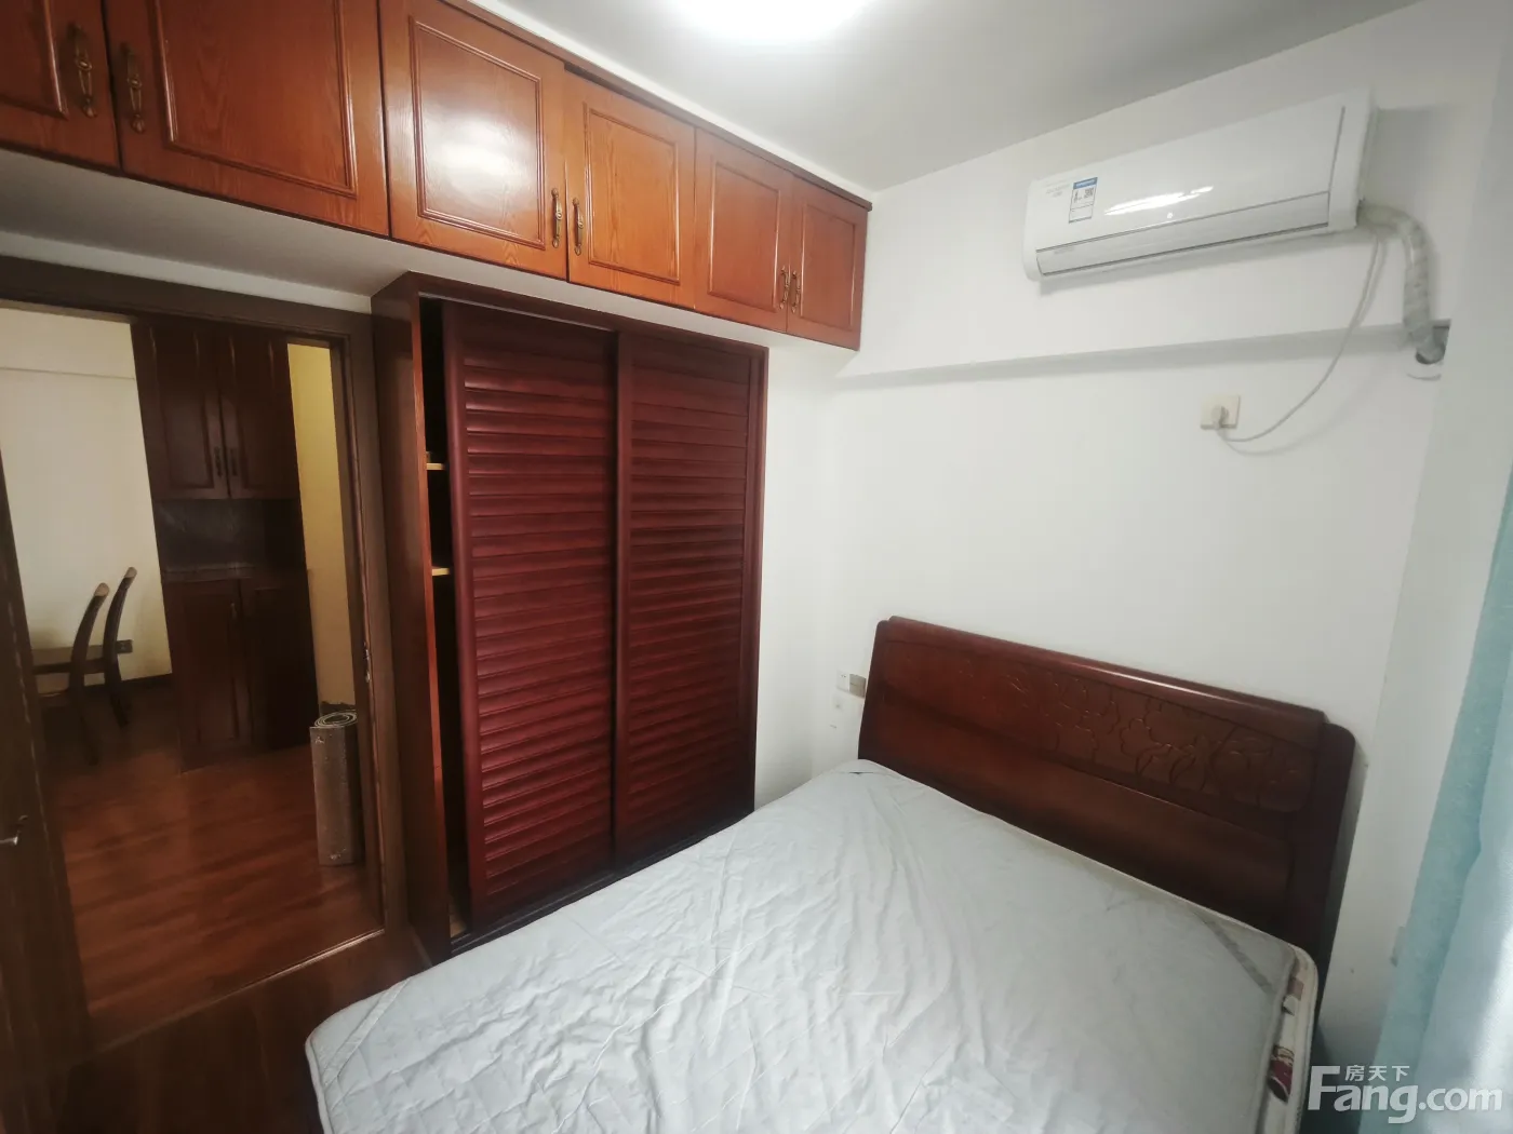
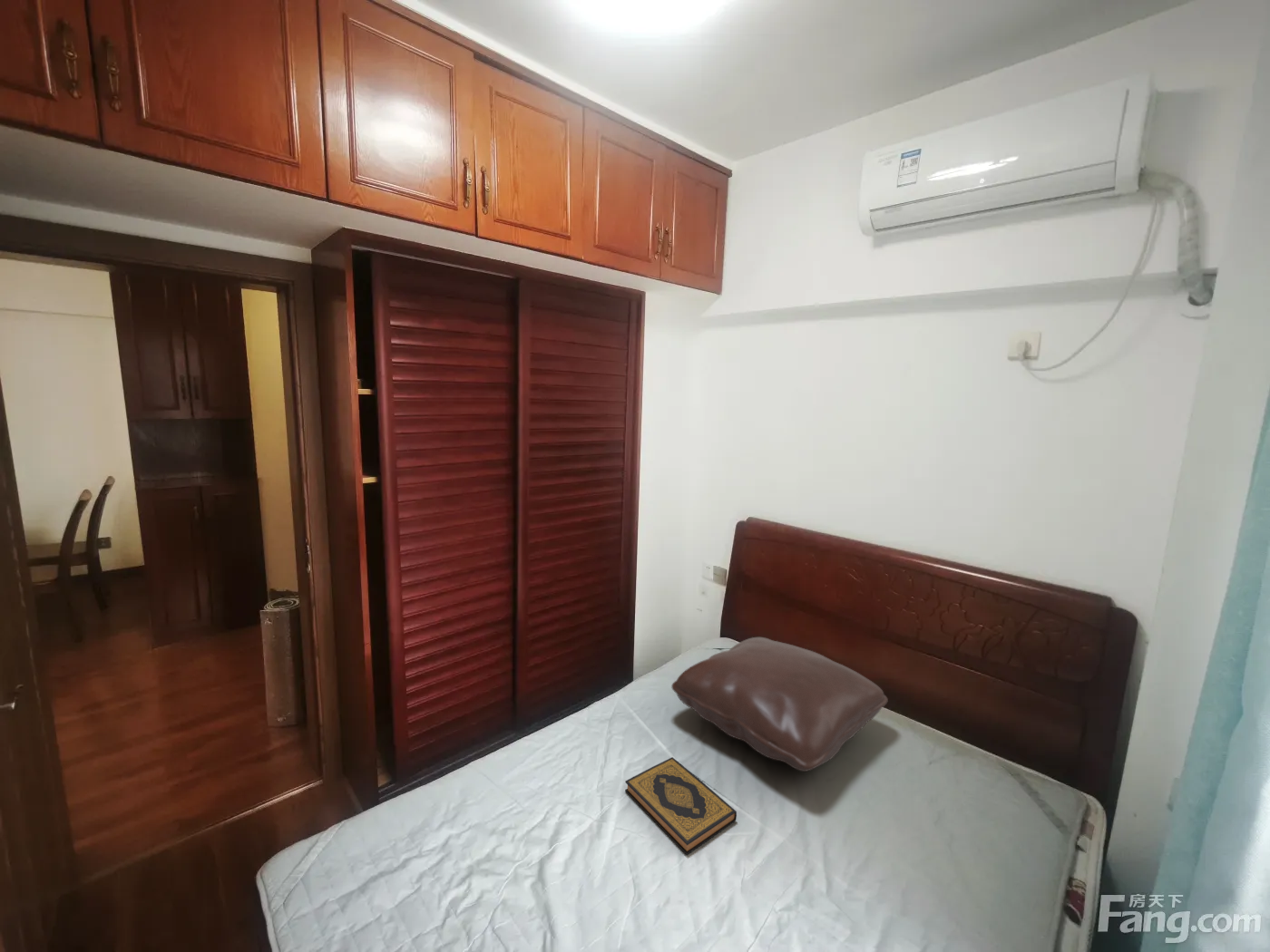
+ pillow [670,636,889,772]
+ hardback book [624,756,738,856]
